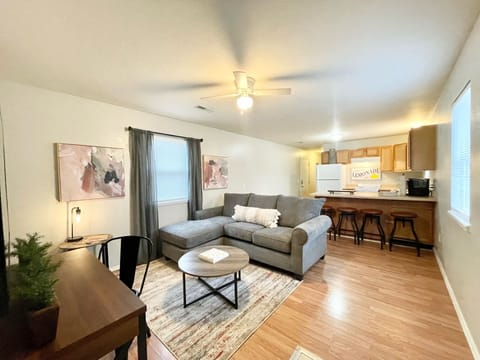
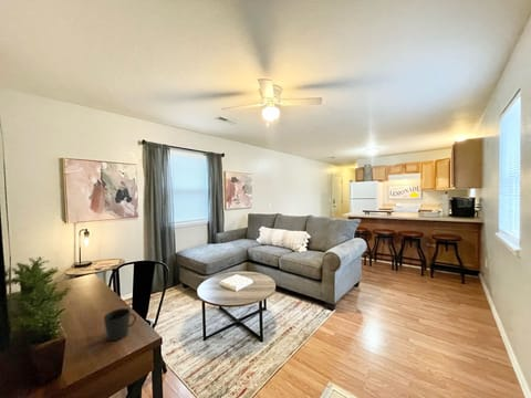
+ cup [103,307,137,342]
